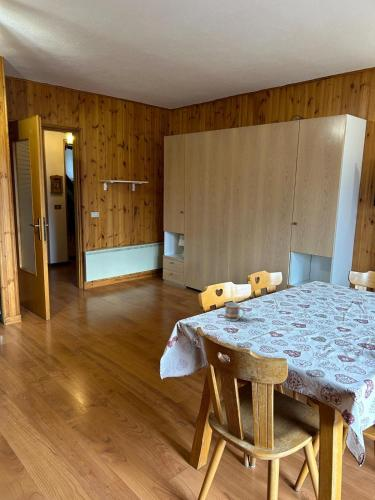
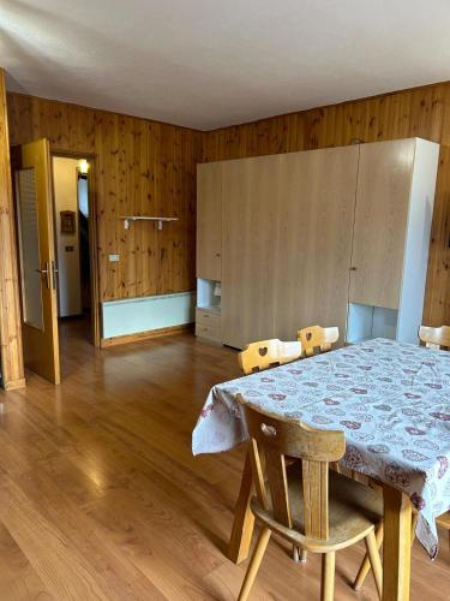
- cup [224,301,245,322]
